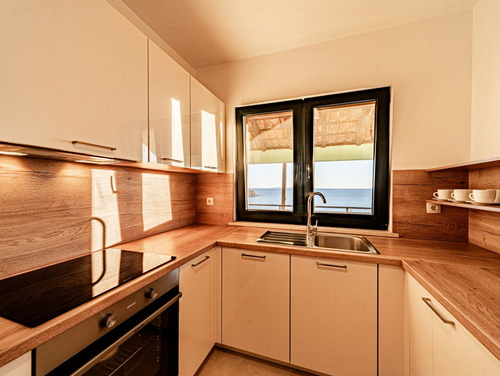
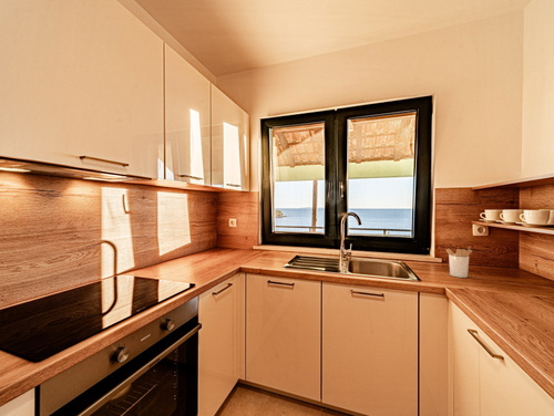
+ utensil holder [445,246,473,279]
